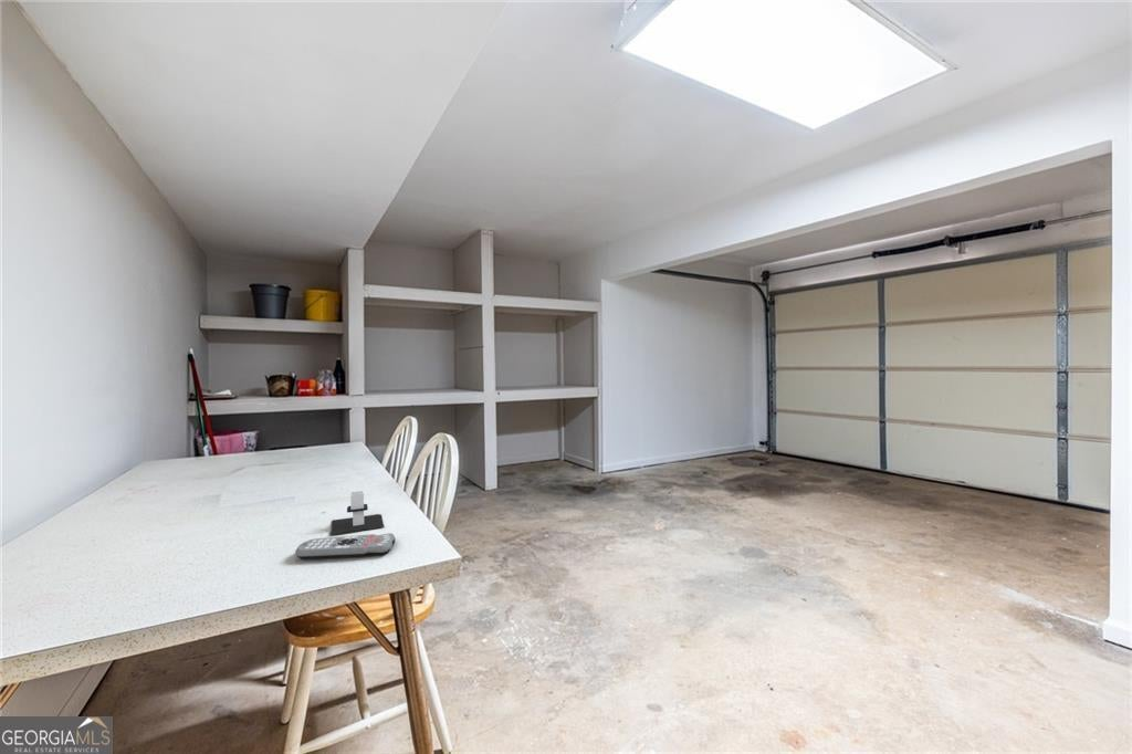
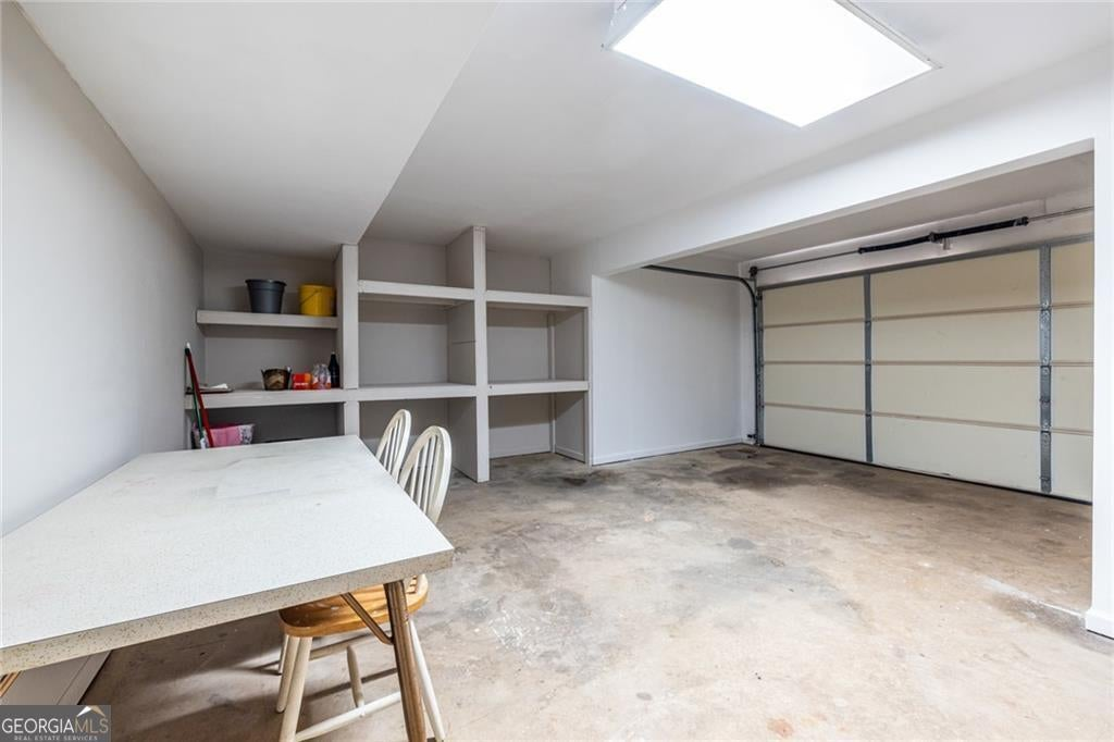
- architectural model [329,490,385,535]
- remote control [294,532,397,559]
